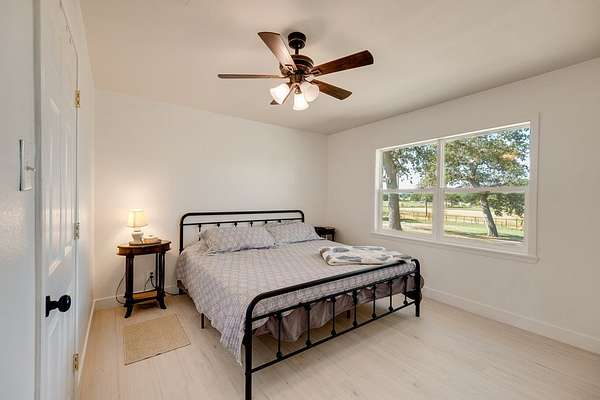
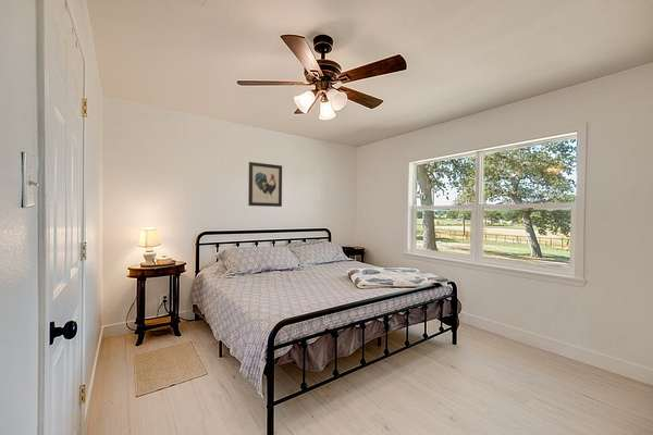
+ wall art [247,161,283,208]
